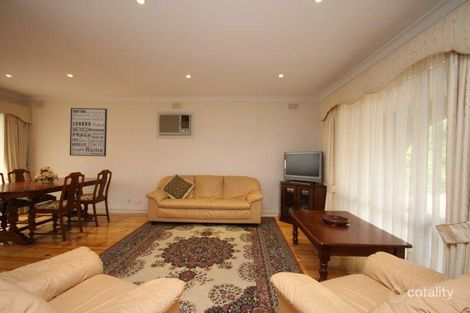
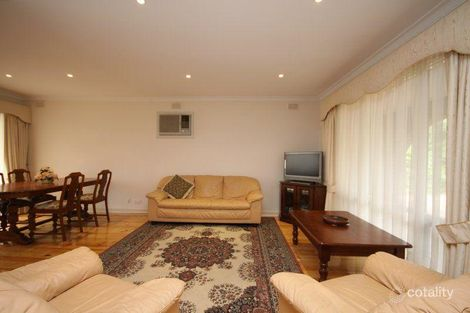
- wall art [69,107,108,157]
